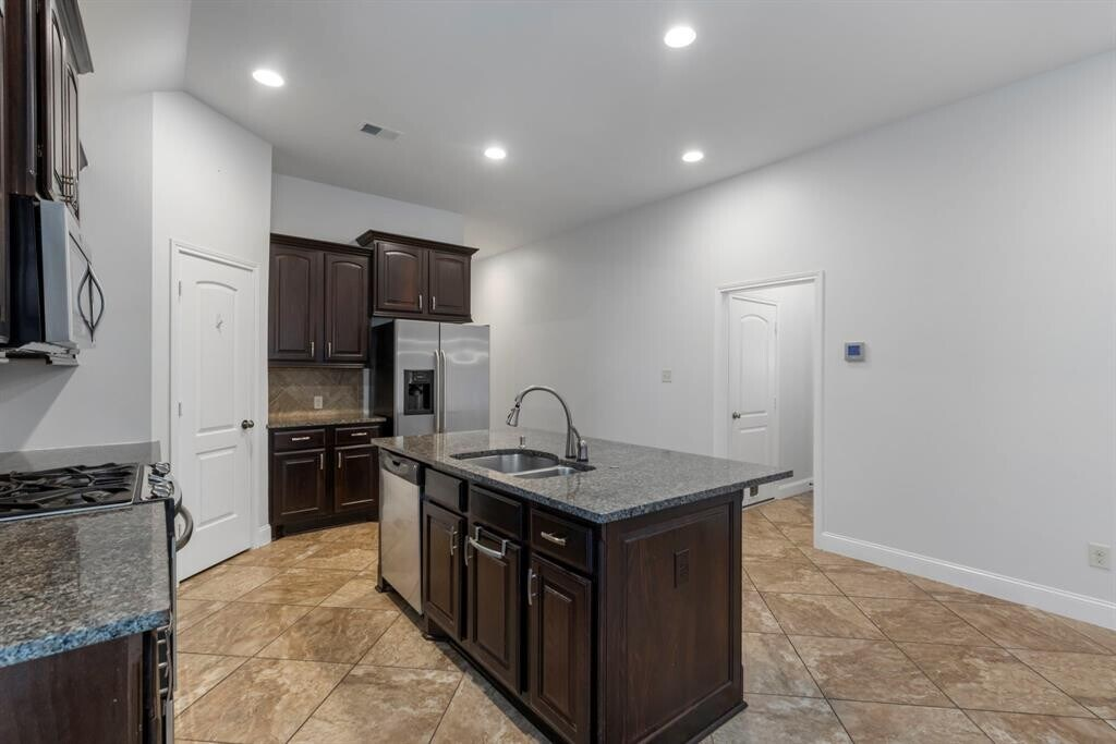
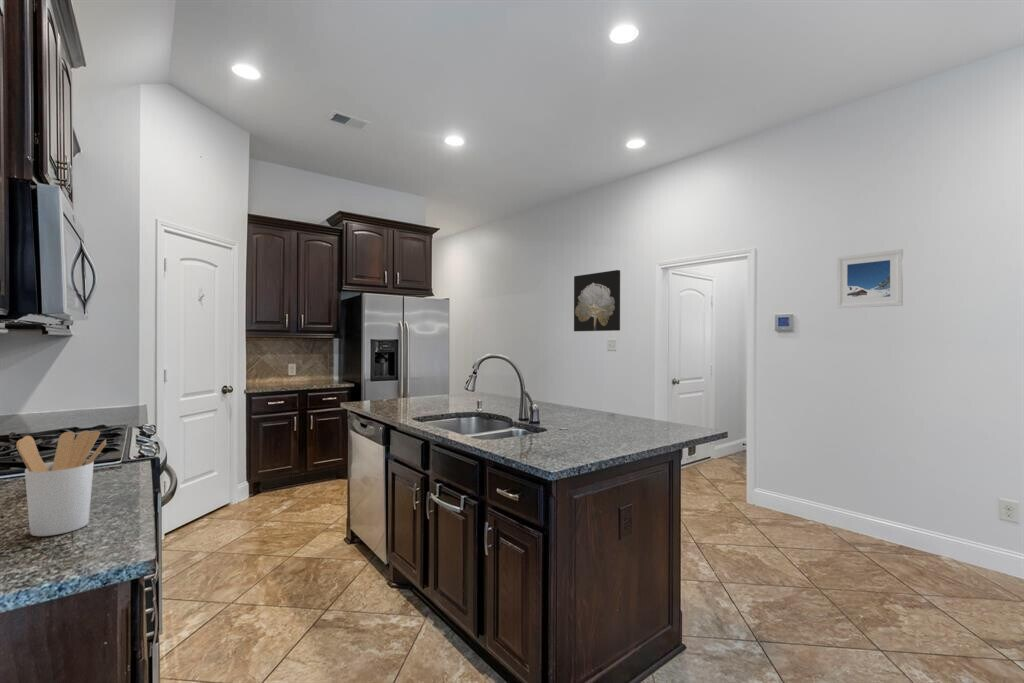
+ wall art [573,269,621,332]
+ utensil holder [15,430,108,537]
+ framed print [836,248,904,310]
